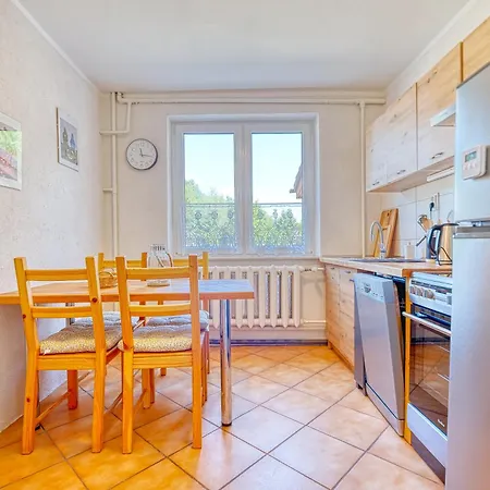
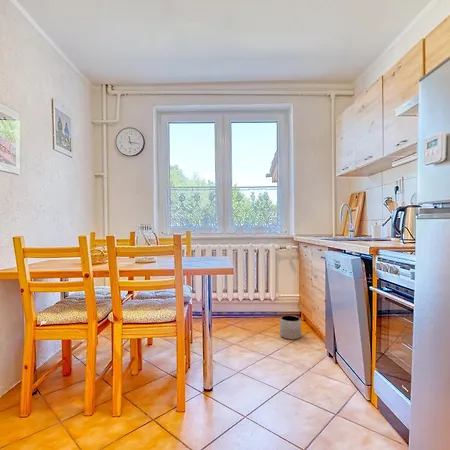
+ planter [279,314,302,340]
